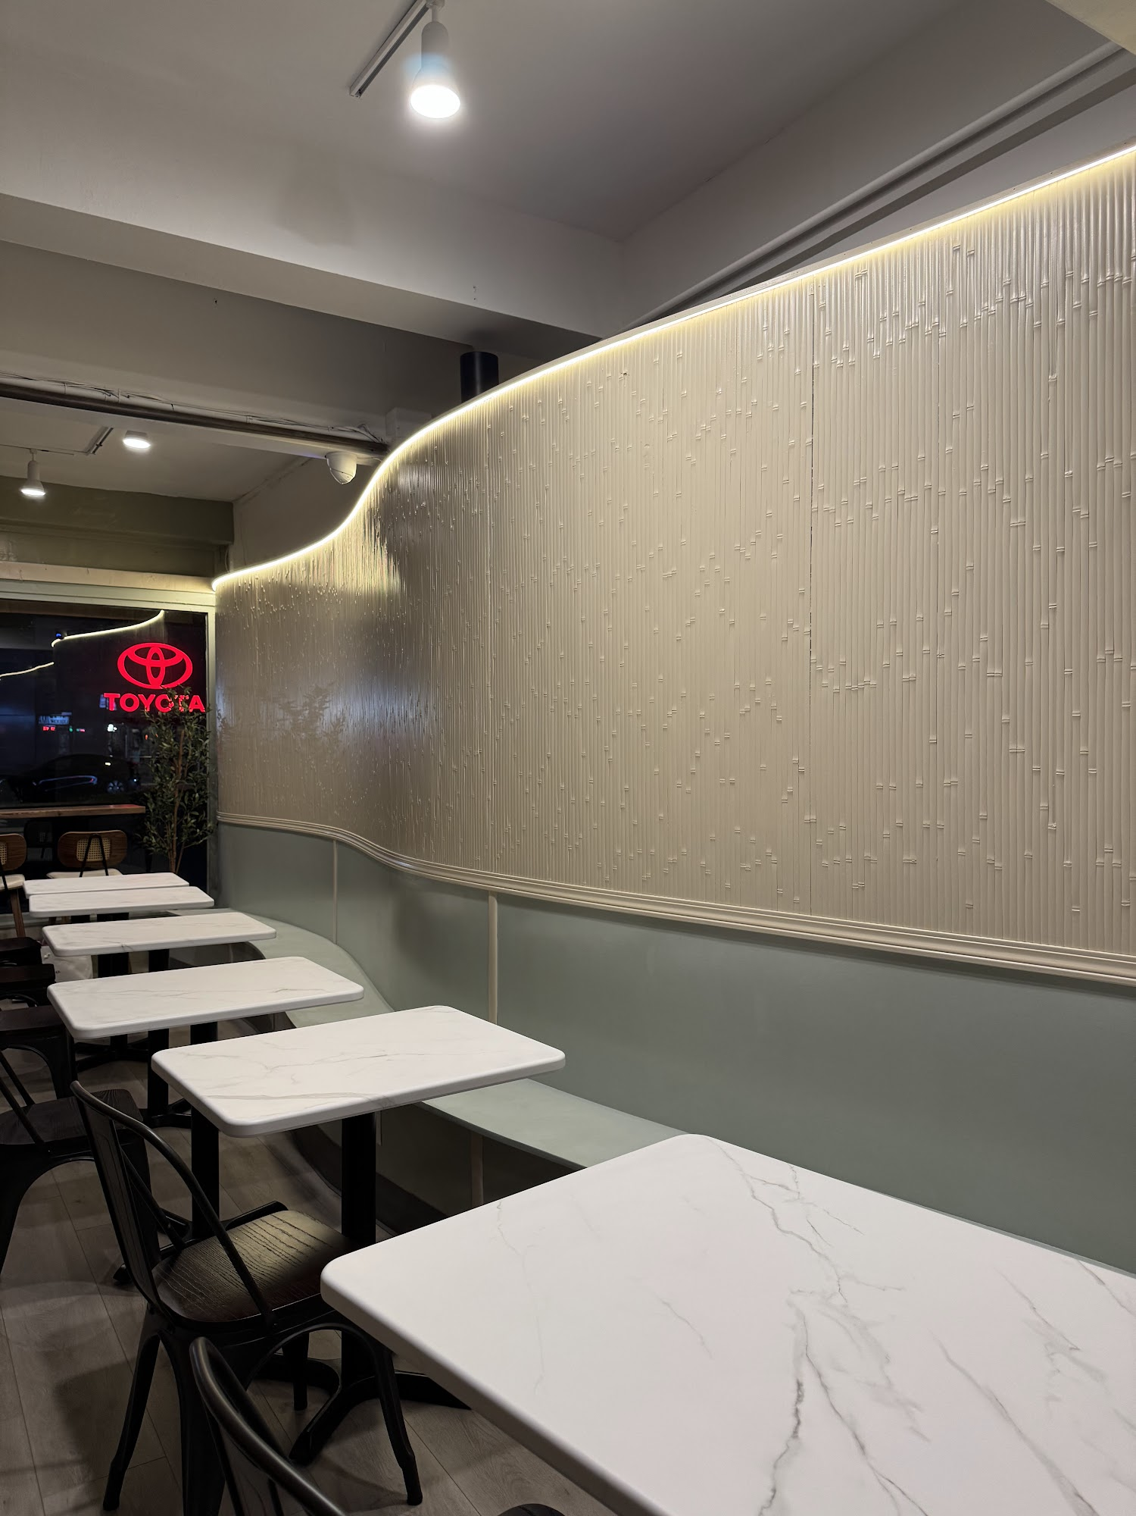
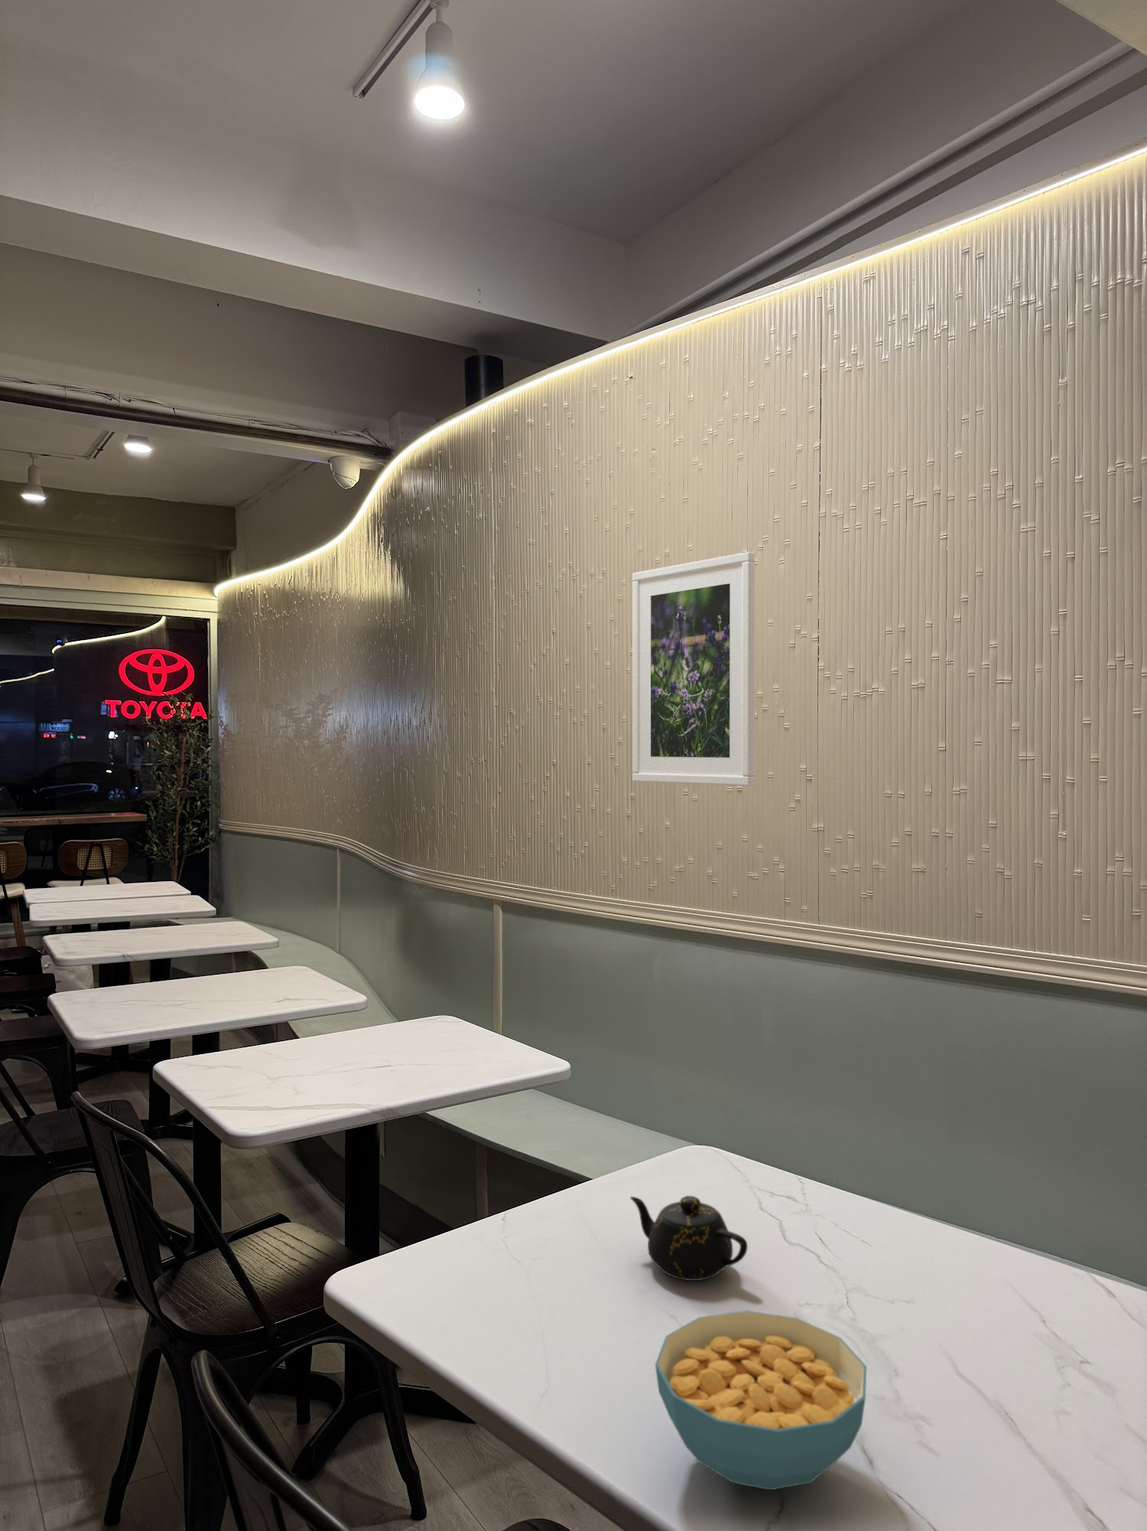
+ teapot [629,1195,748,1281]
+ cereal bowl [654,1309,867,1490]
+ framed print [631,551,755,787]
